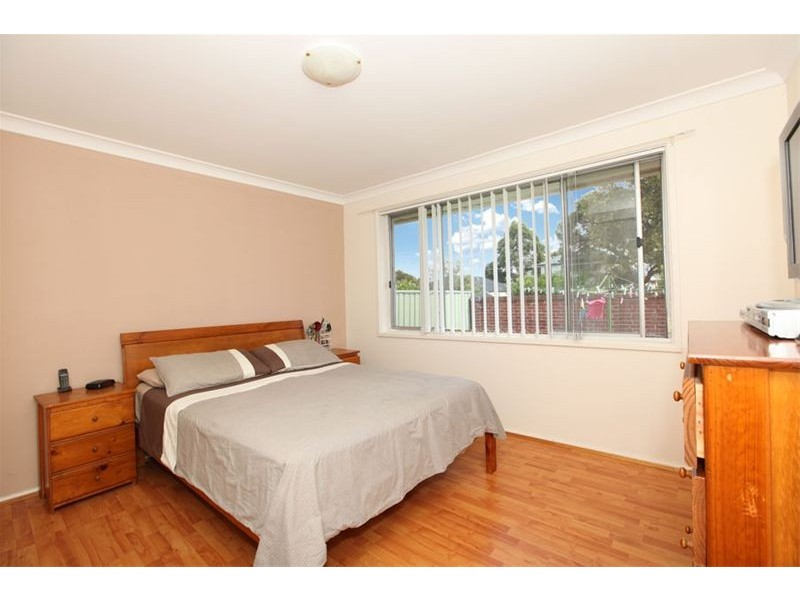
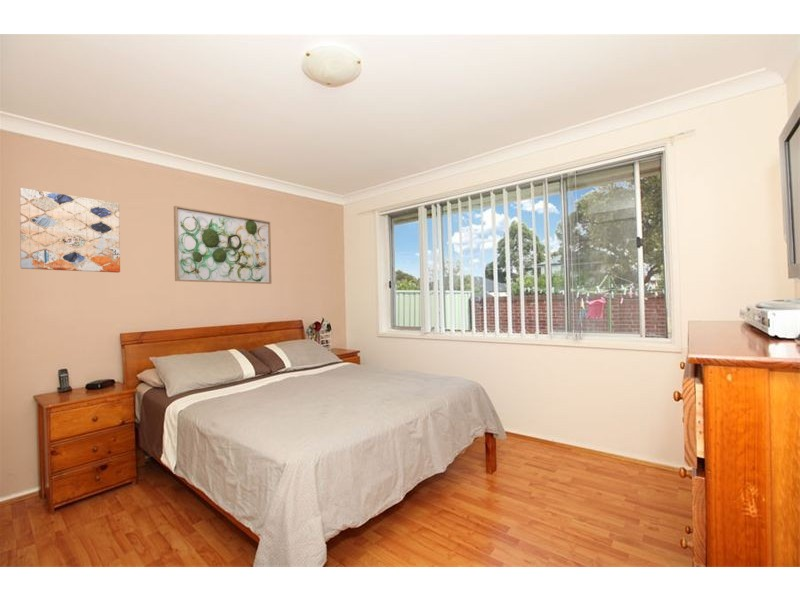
+ wall art [173,205,272,285]
+ wall art [19,187,121,274]
